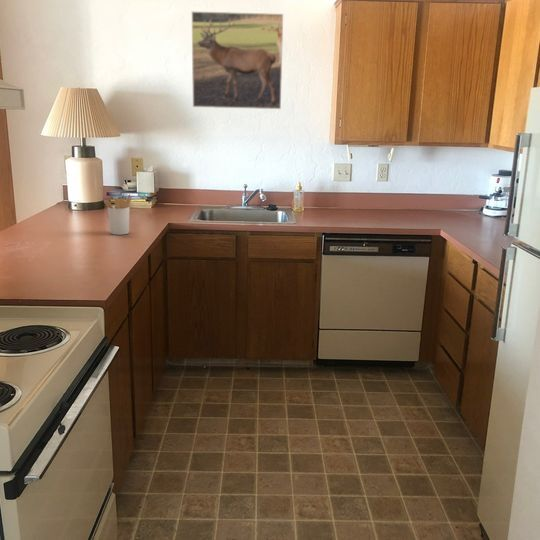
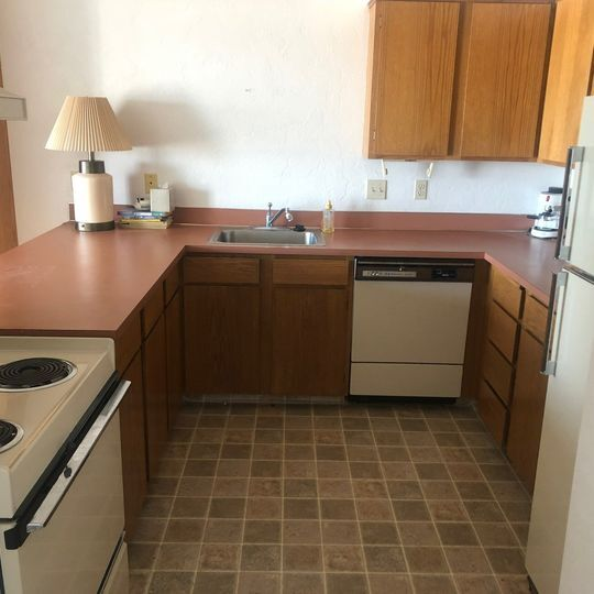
- utensil holder [103,194,132,236]
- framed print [191,10,284,110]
